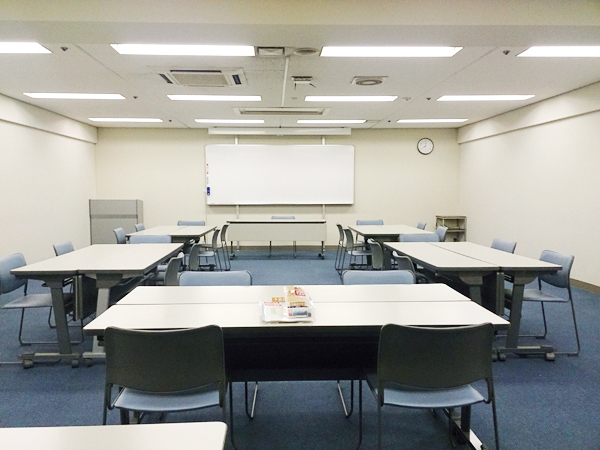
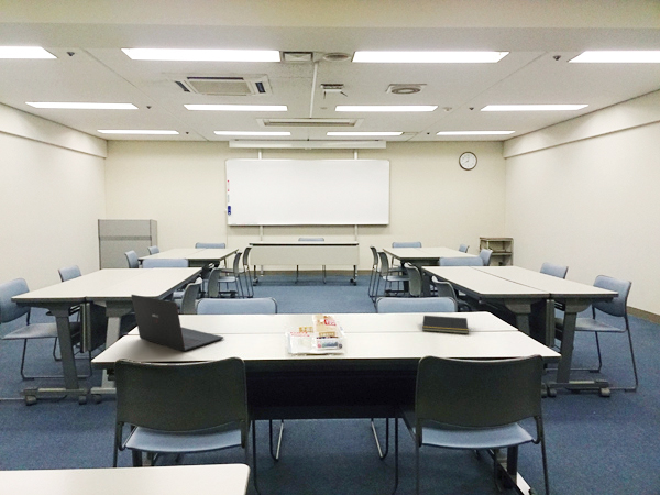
+ notepad [421,315,470,334]
+ laptop [130,294,224,352]
